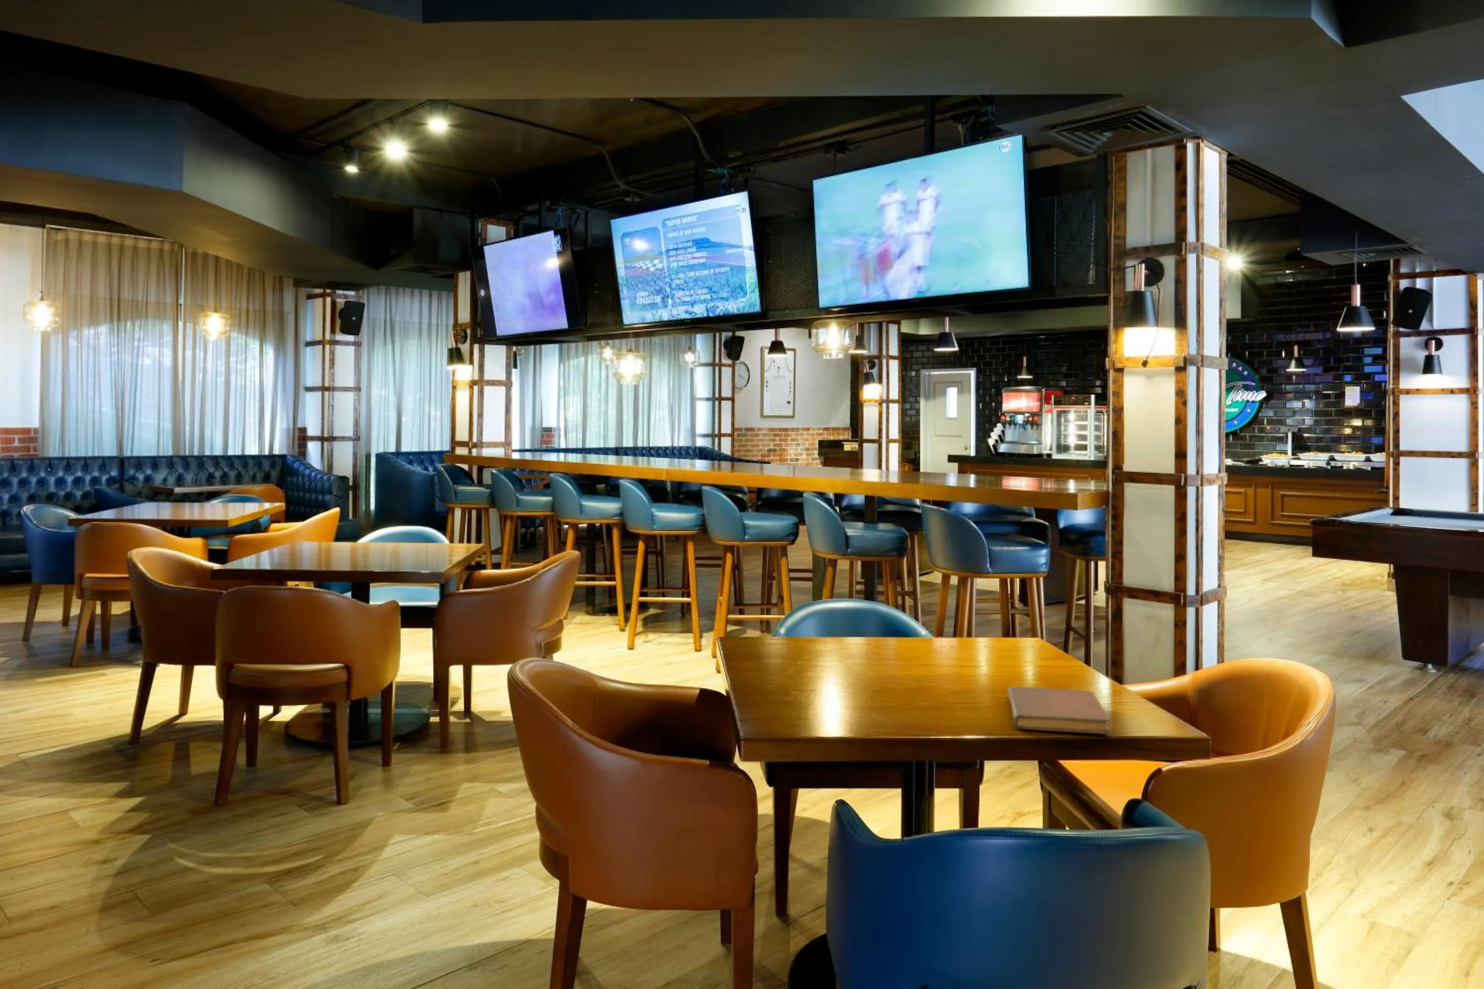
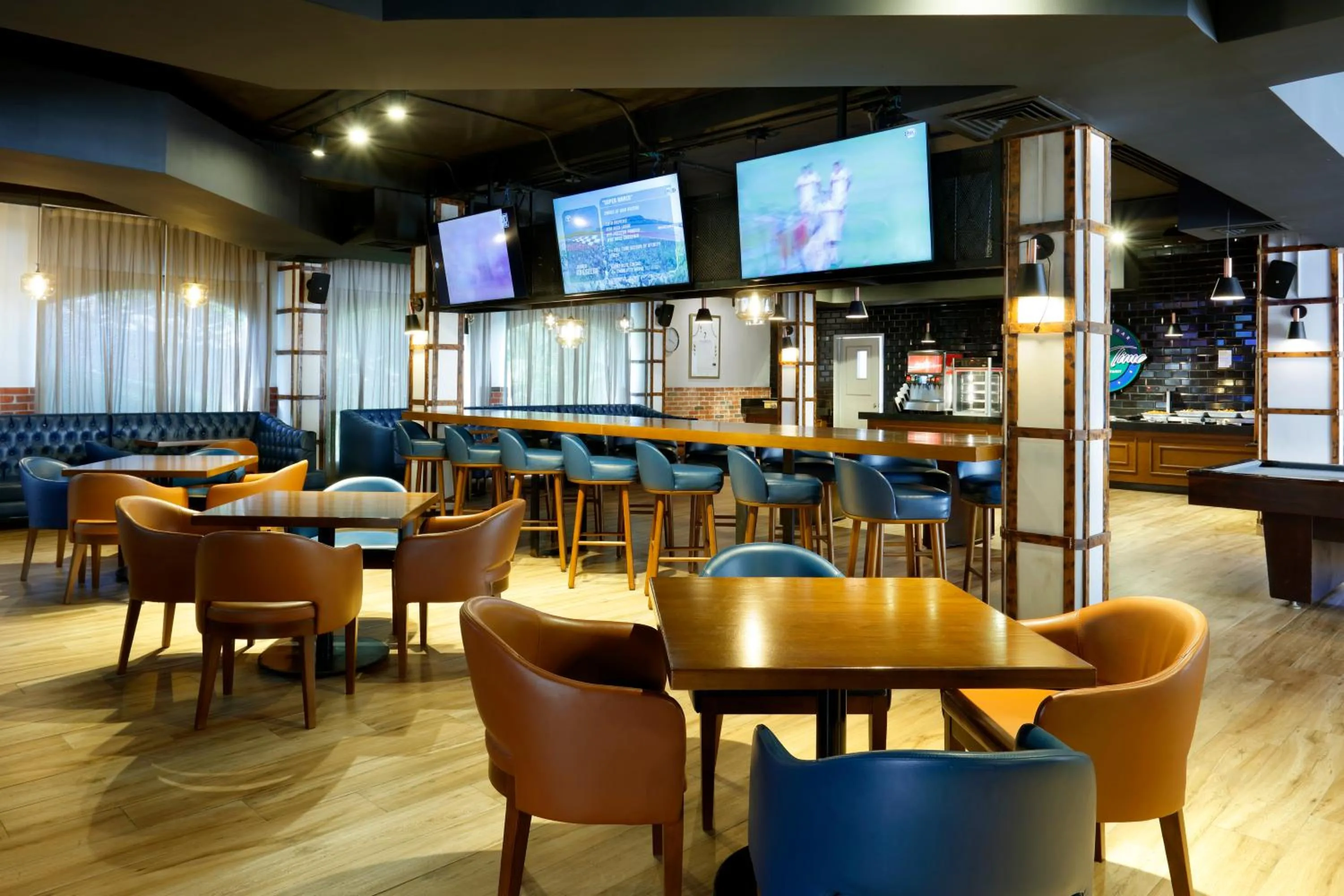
- notebook [1007,687,1111,734]
